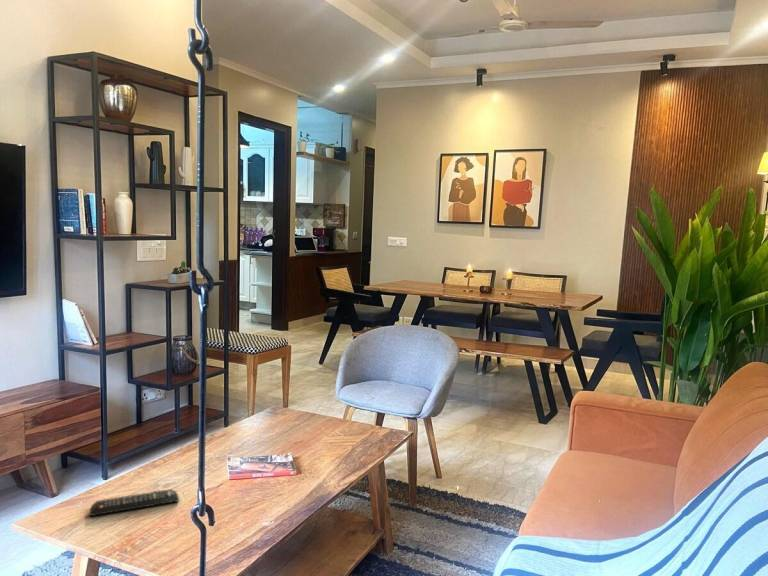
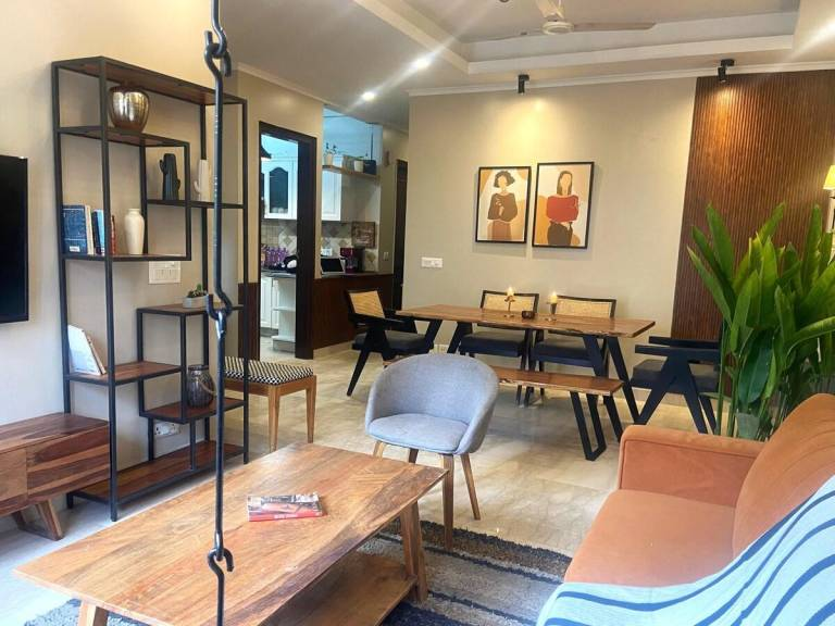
- remote control [88,488,180,517]
